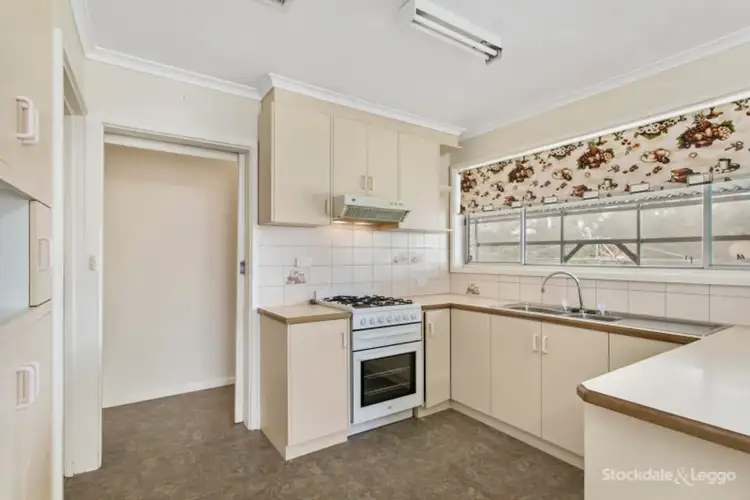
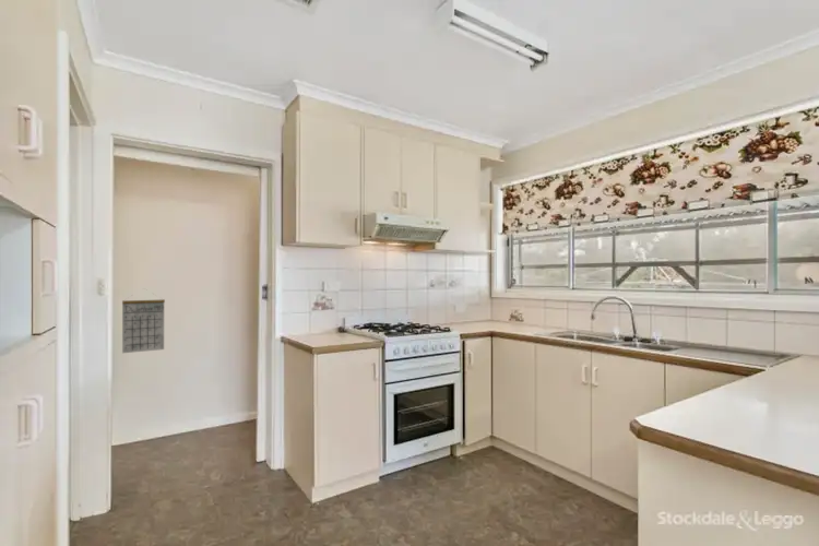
+ calendar [121,287,166,354]
